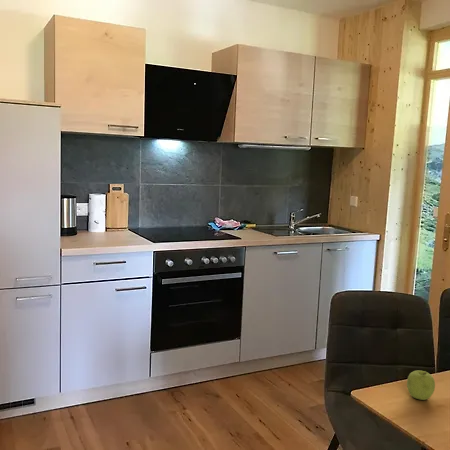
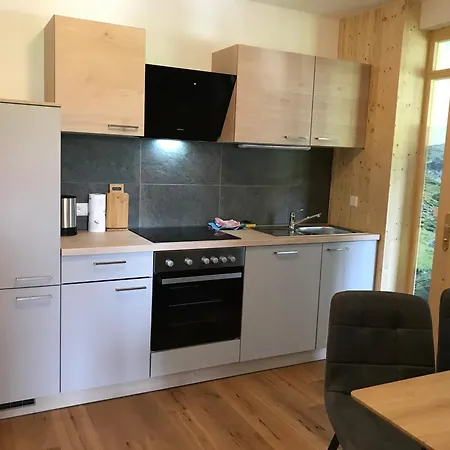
- fruit [406,370,436,401]
